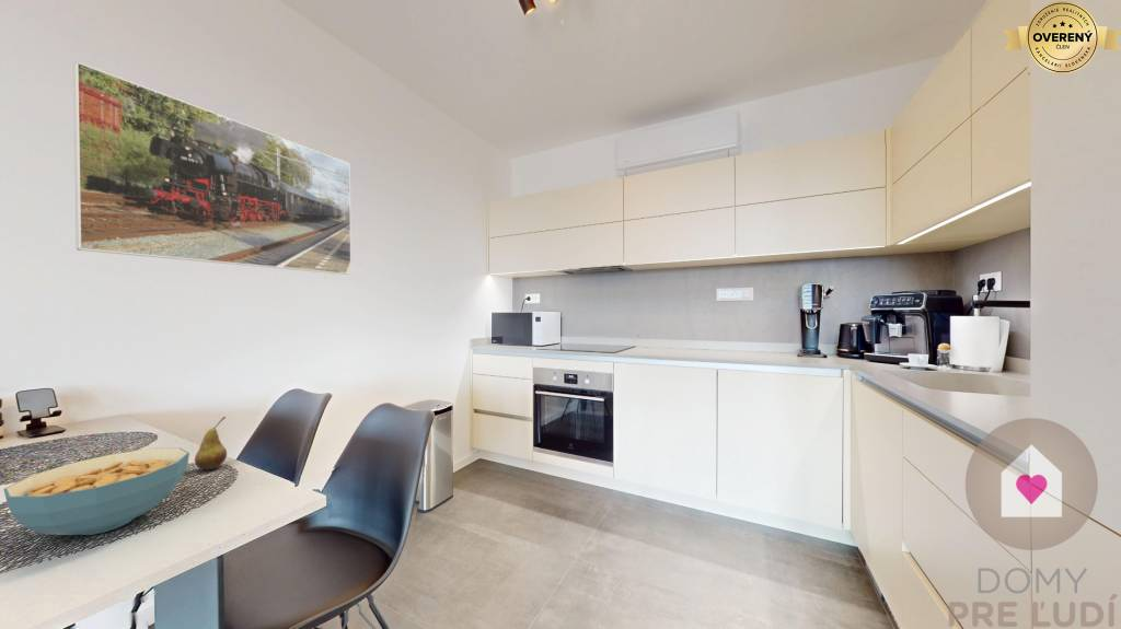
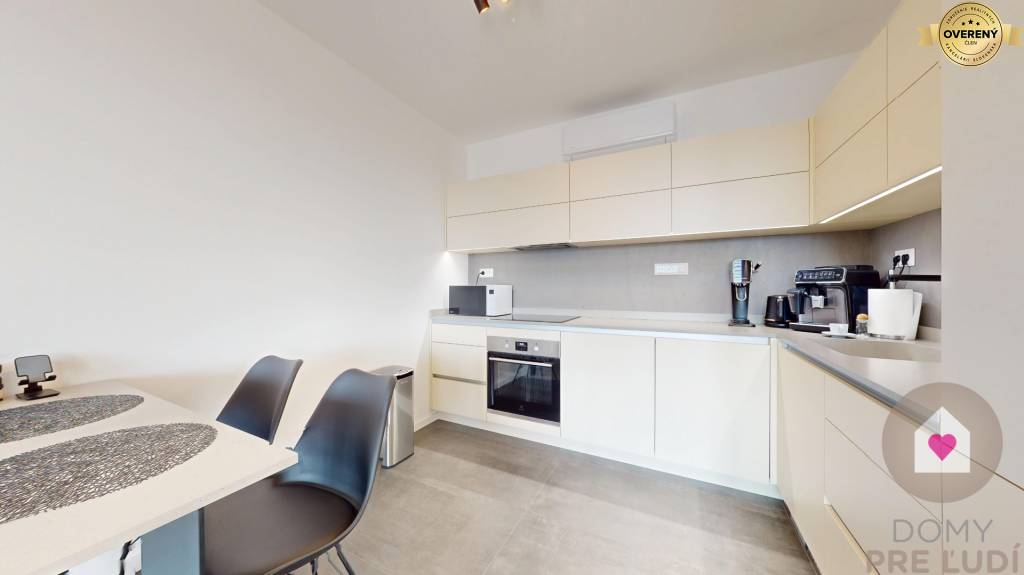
- fruit [194,416,228,470]
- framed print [72,60,353,276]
- cereal bowl [2,447,190,536]
